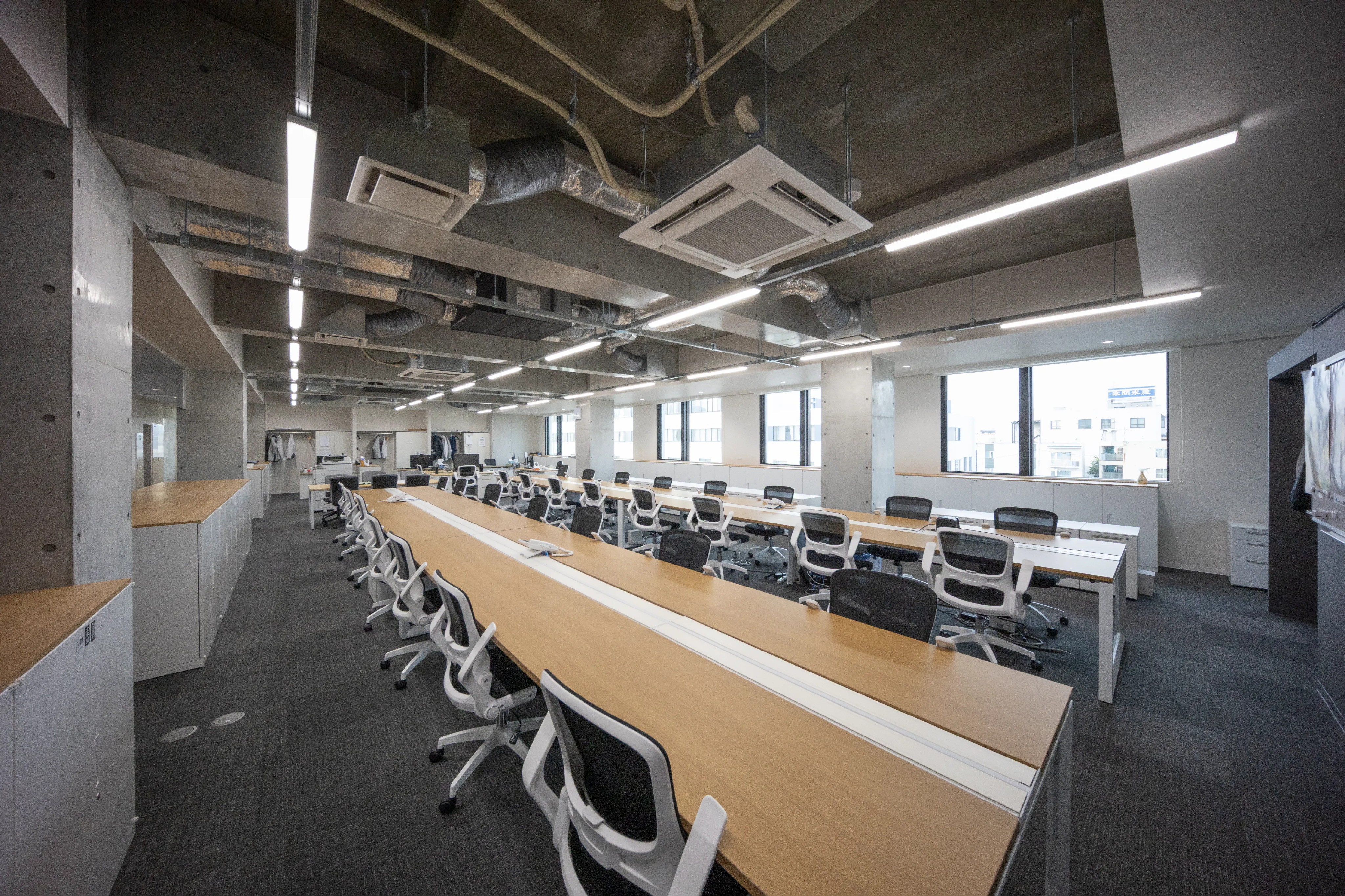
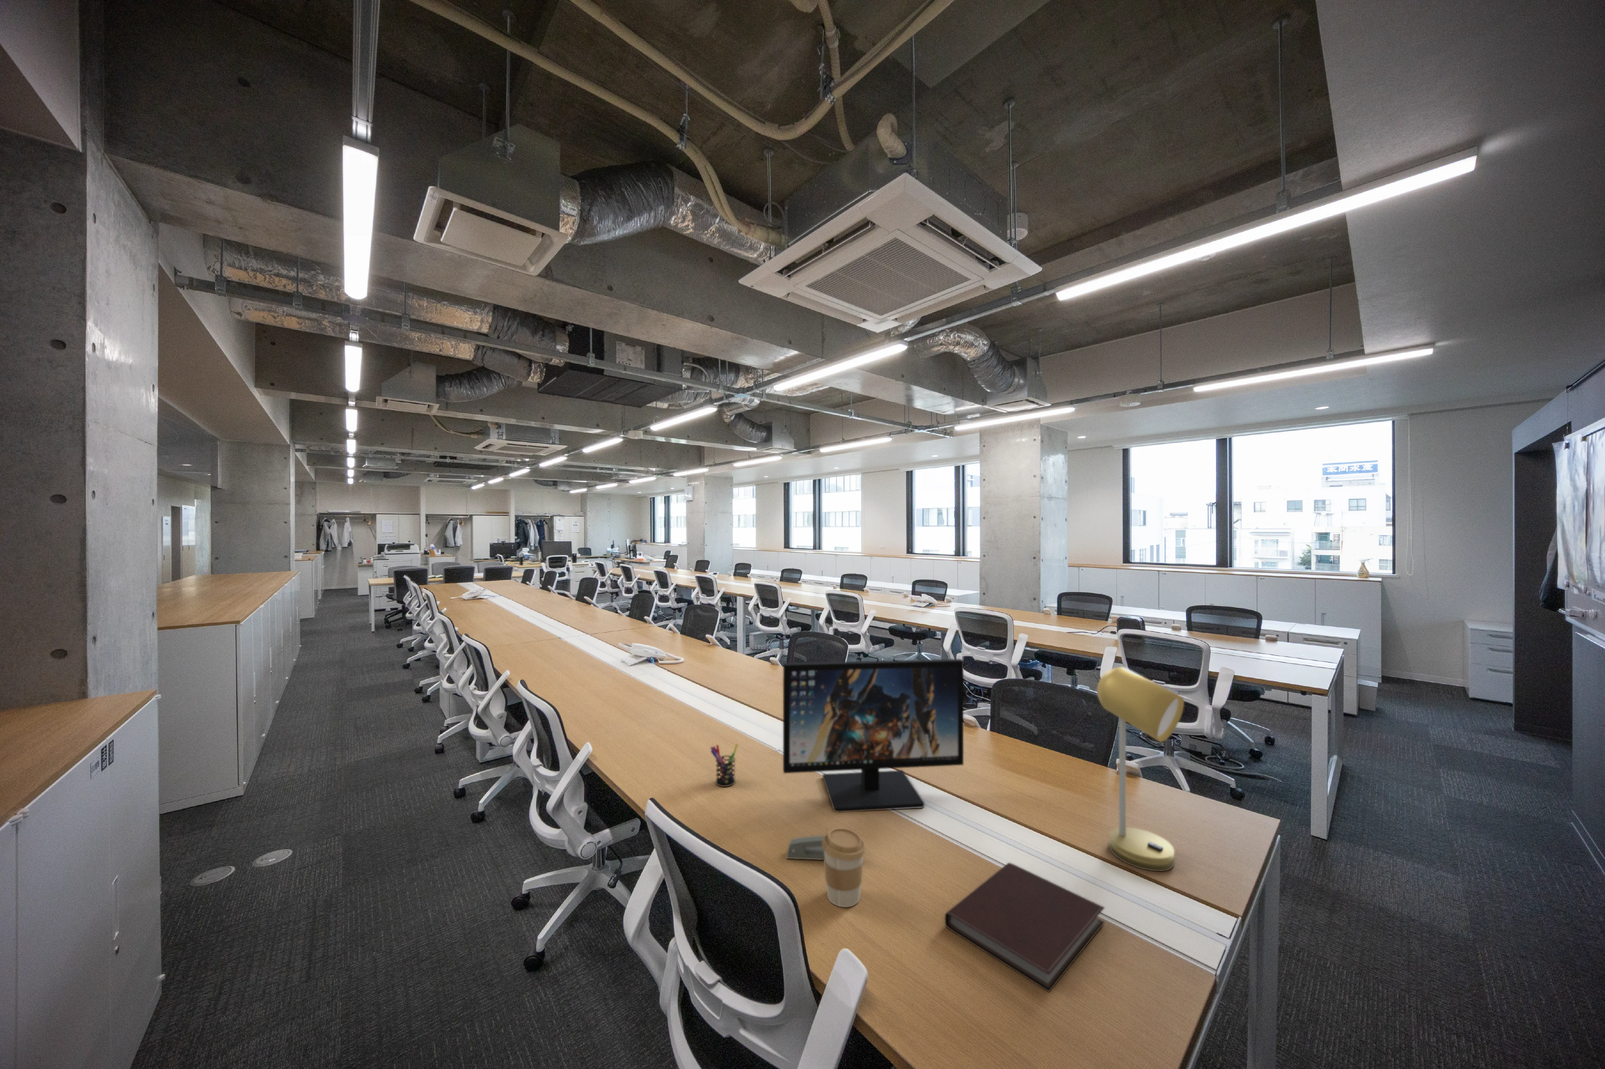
+ notebook [944,863,1105,993]
+ desk lamp [1097,667,1185,872]
+ stapler [785,835,825,860]
+ coffee cup [822,827,866,908]
+ pen holder [710,743,739,787]
+ computer monitor [783,659,964,812]
